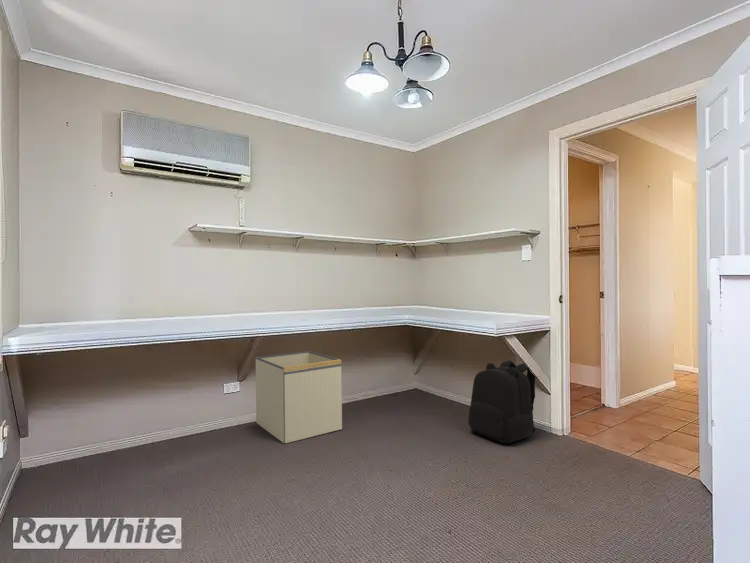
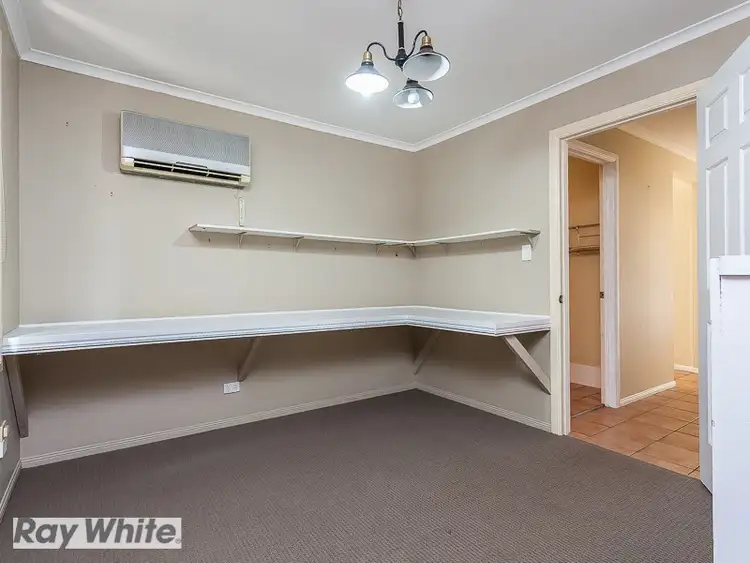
- storage bin [255,350,343,444]
- backpack [467,360,536,445]
